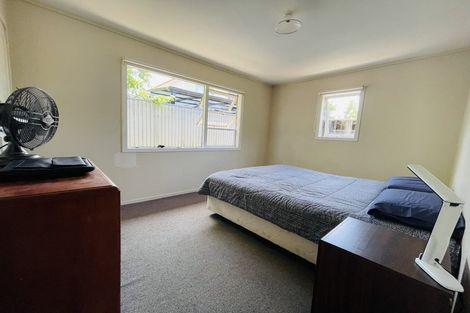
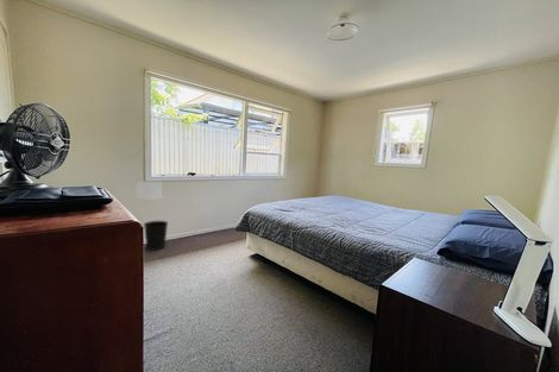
+ wastebasket [143,220,169,252]
